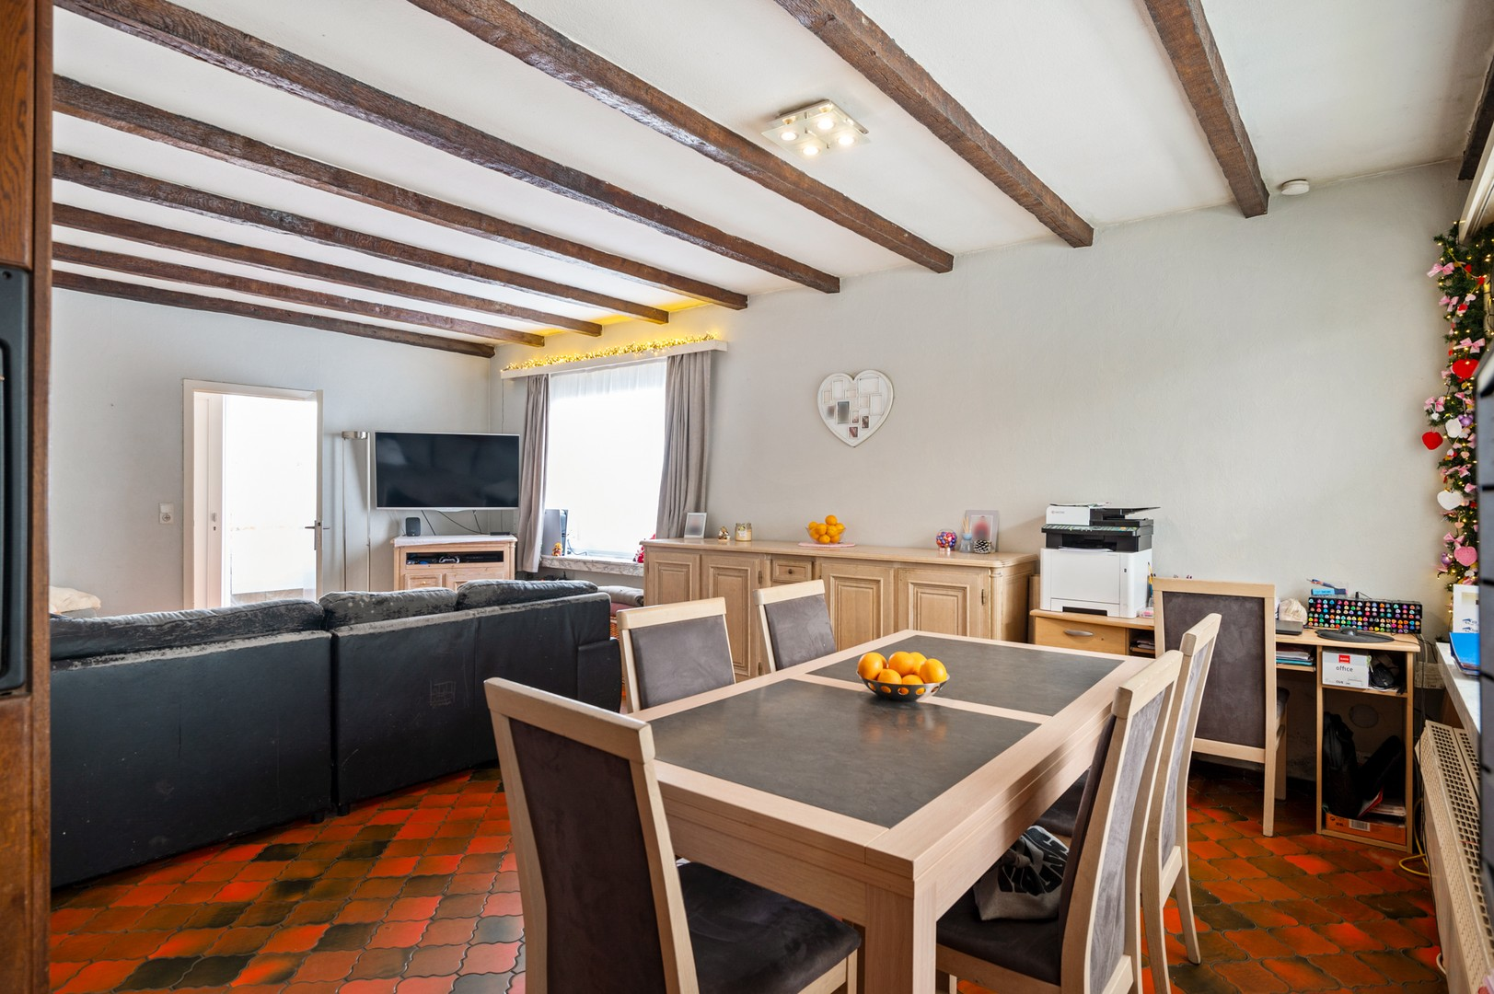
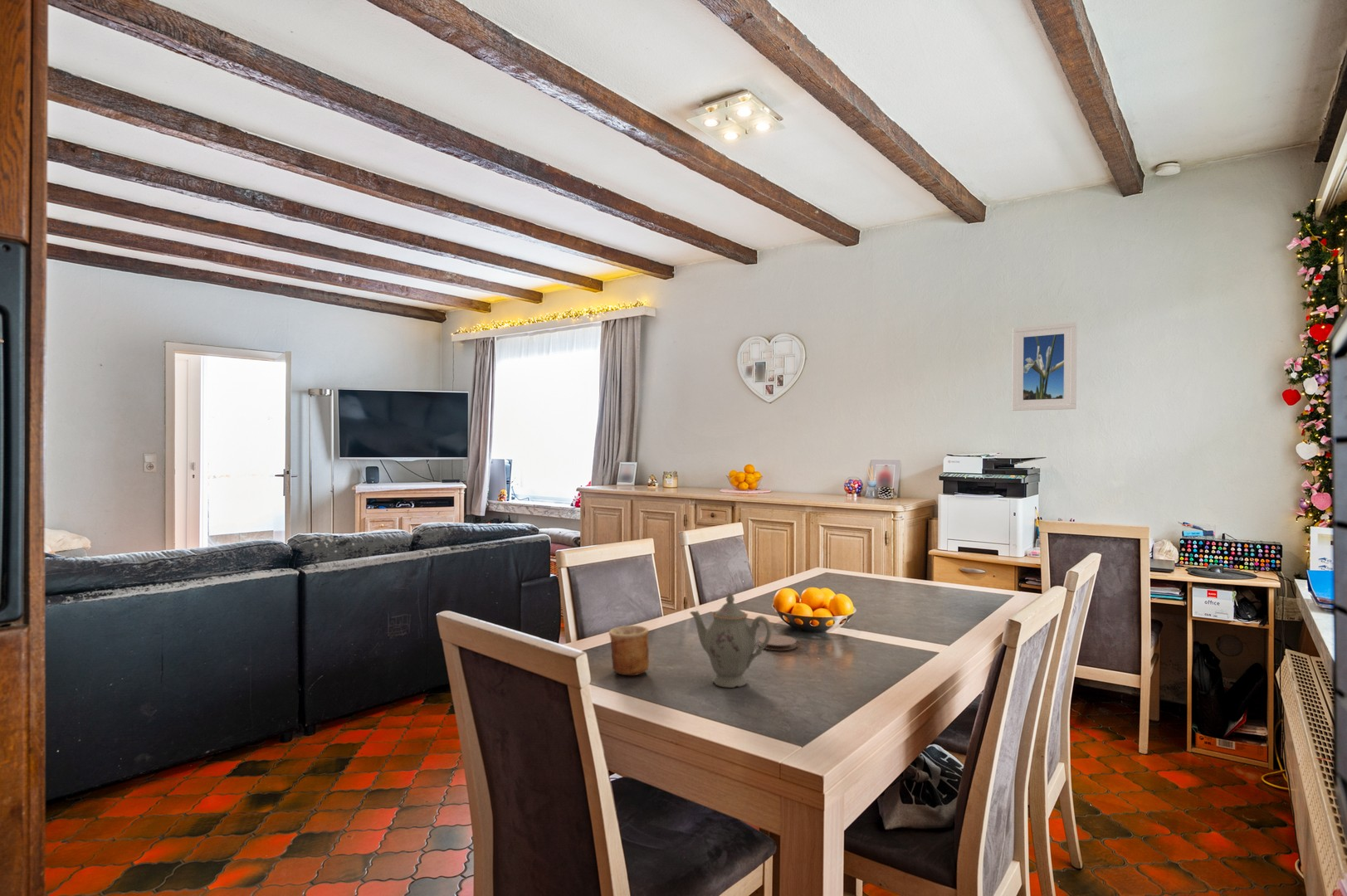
+ cup [608,625,650,676]
+ chinaware [689,592,773,689]
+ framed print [1011,321,1077,411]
+ coaster [757,634,798,651]
